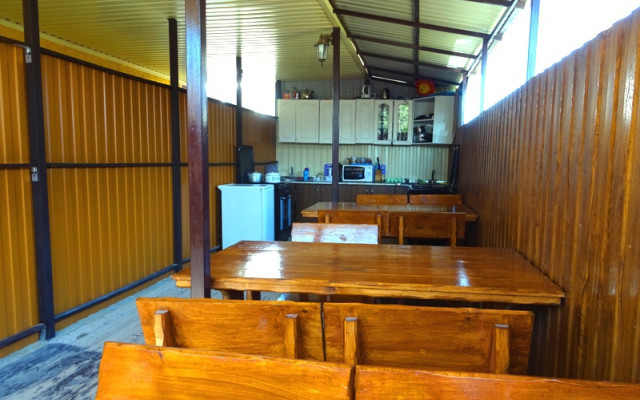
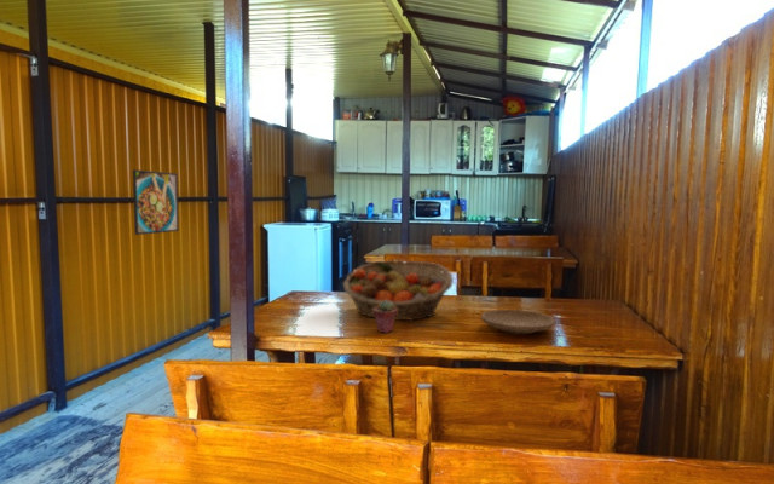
+ plate [480,309,556,335]
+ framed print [132,168,180,236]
+ potted succulent [374,300,397,334]
+ fruit basket [342,260,455,322]
